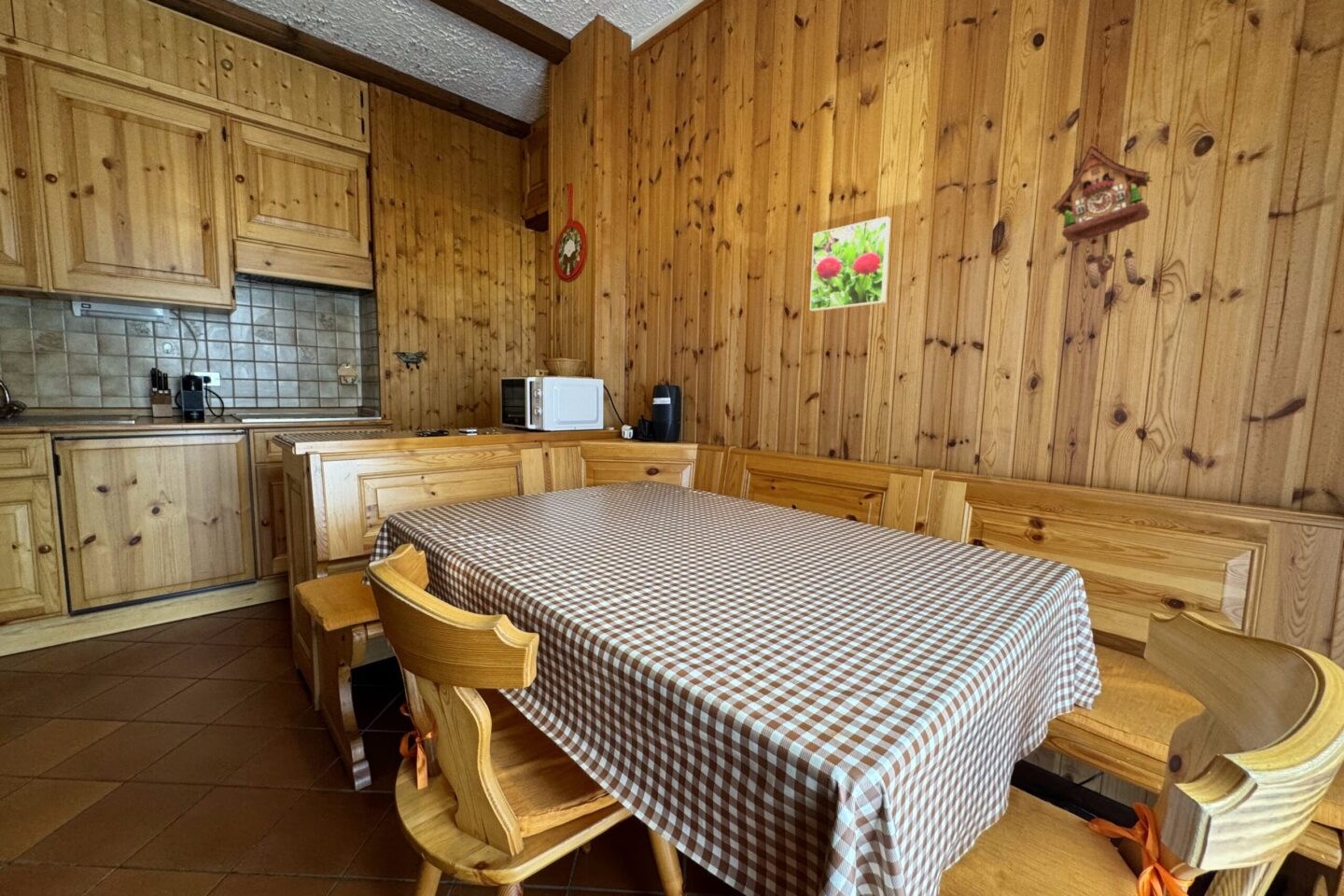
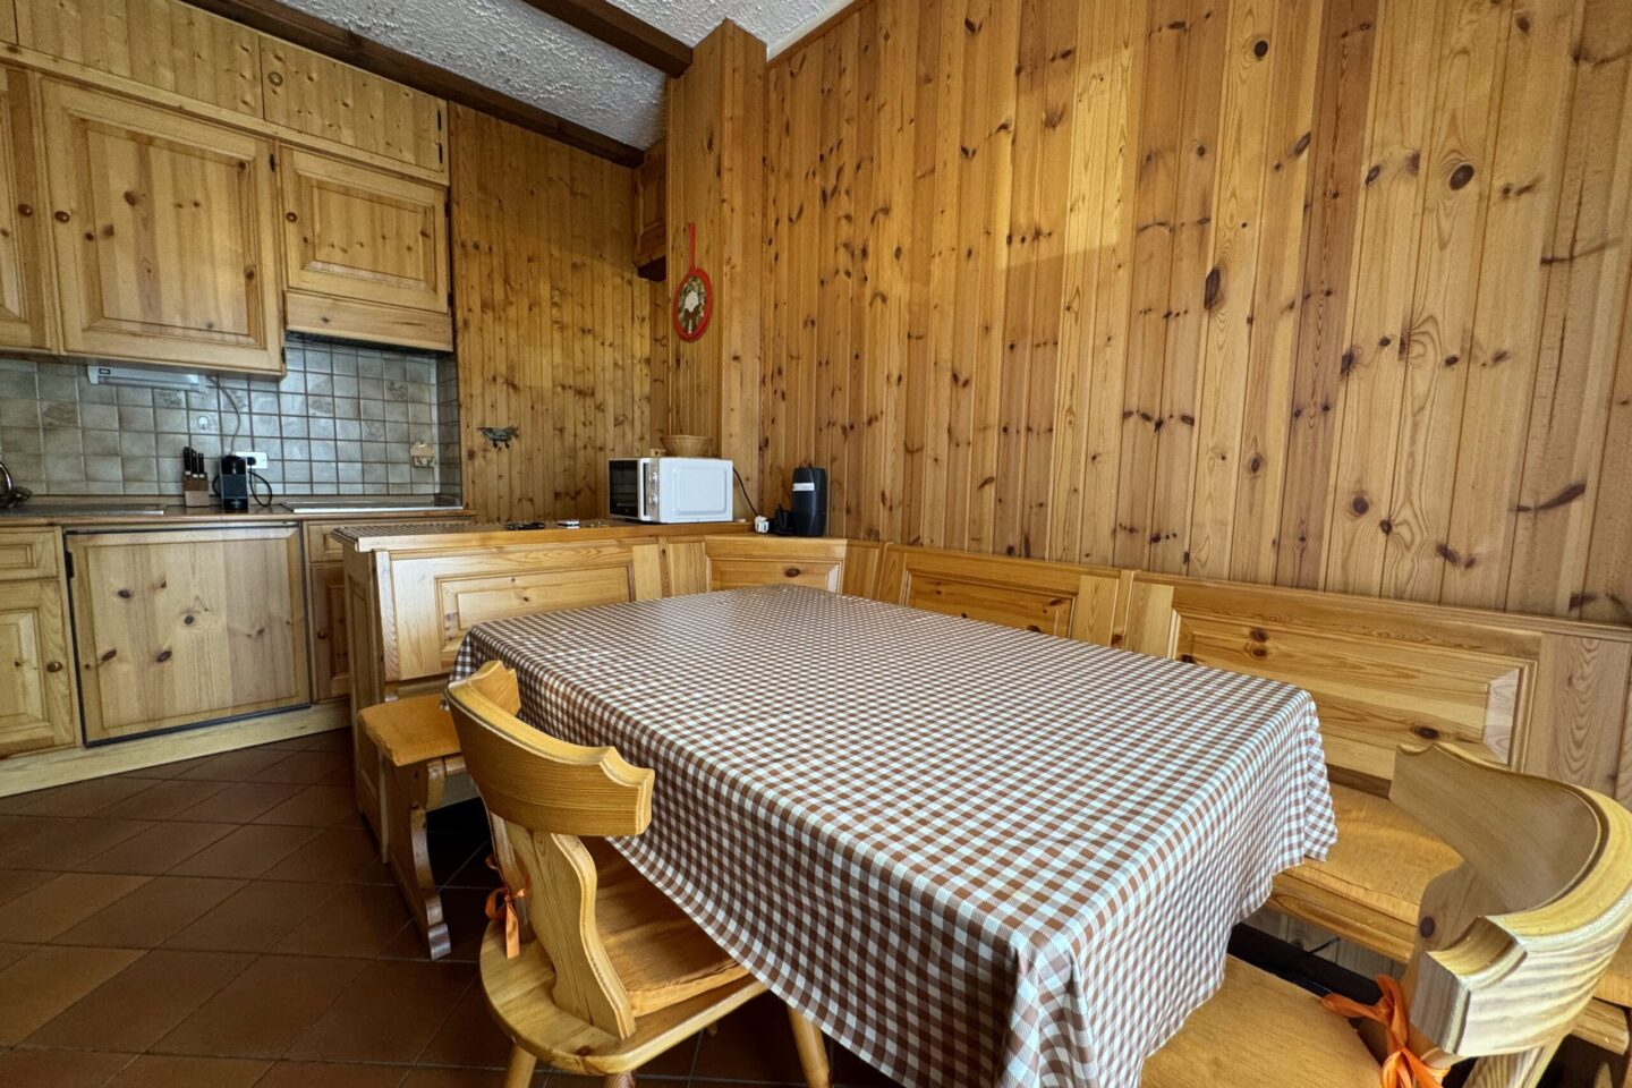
- cuckoo clock [1051,143,1154,290]
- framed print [809,216,891,313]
